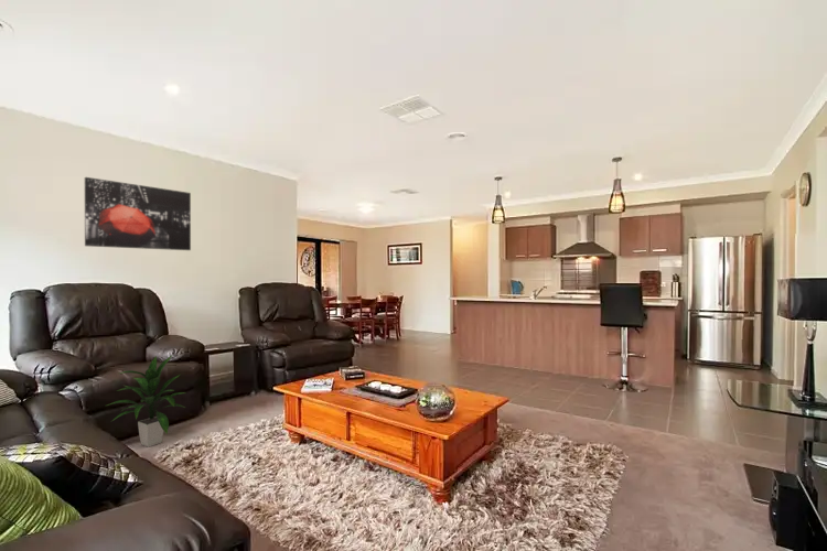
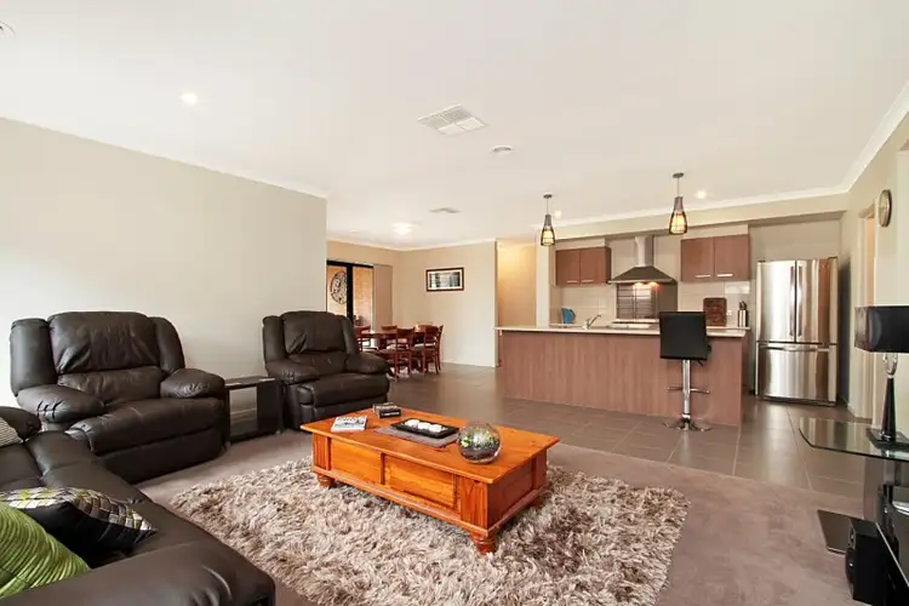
- wall art [84,176,192,251]
- indoor plant [106,355,186,449]
